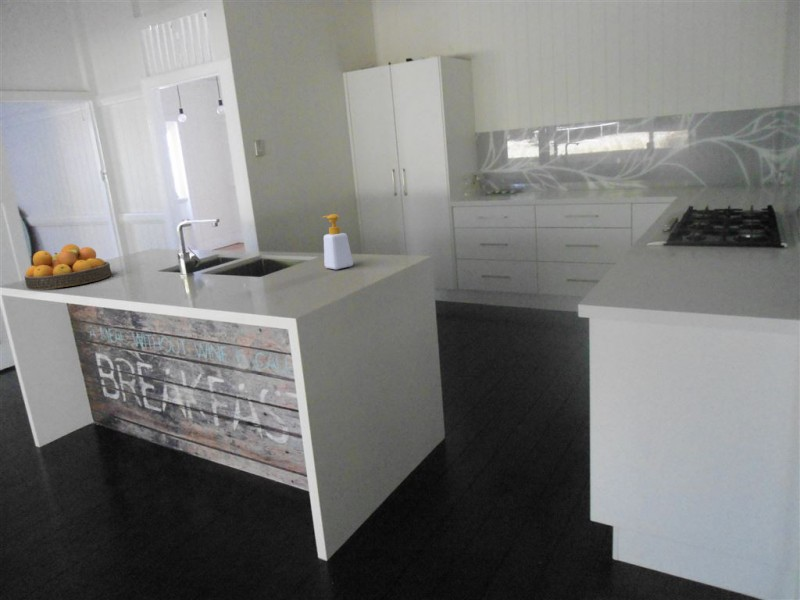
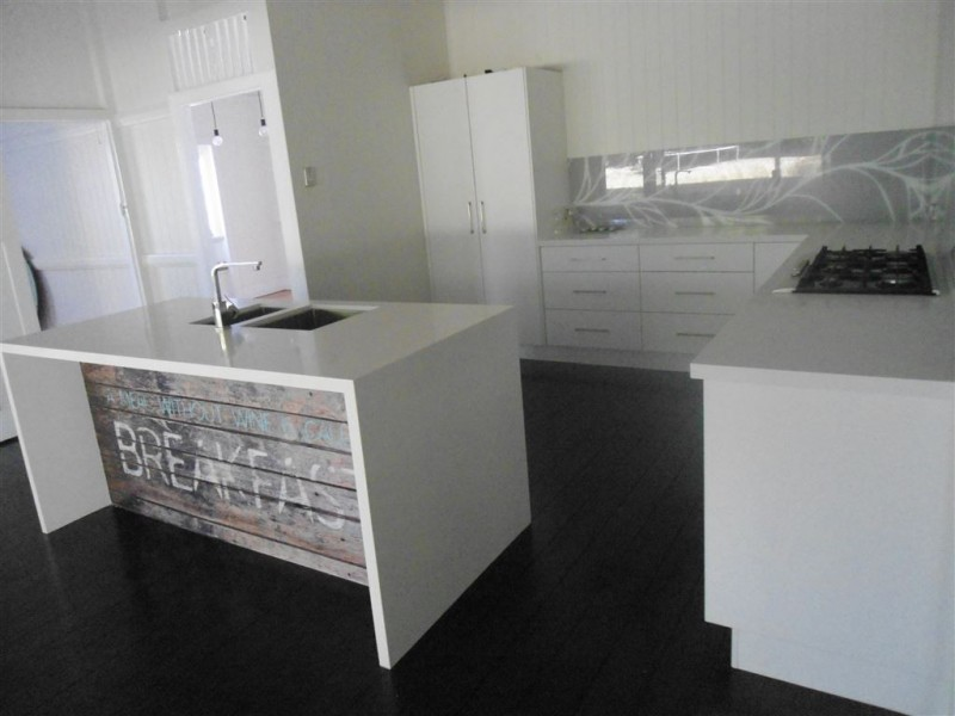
- fruit bowl [24,243,112,291]
- soap bottle [321,213,354,271]
